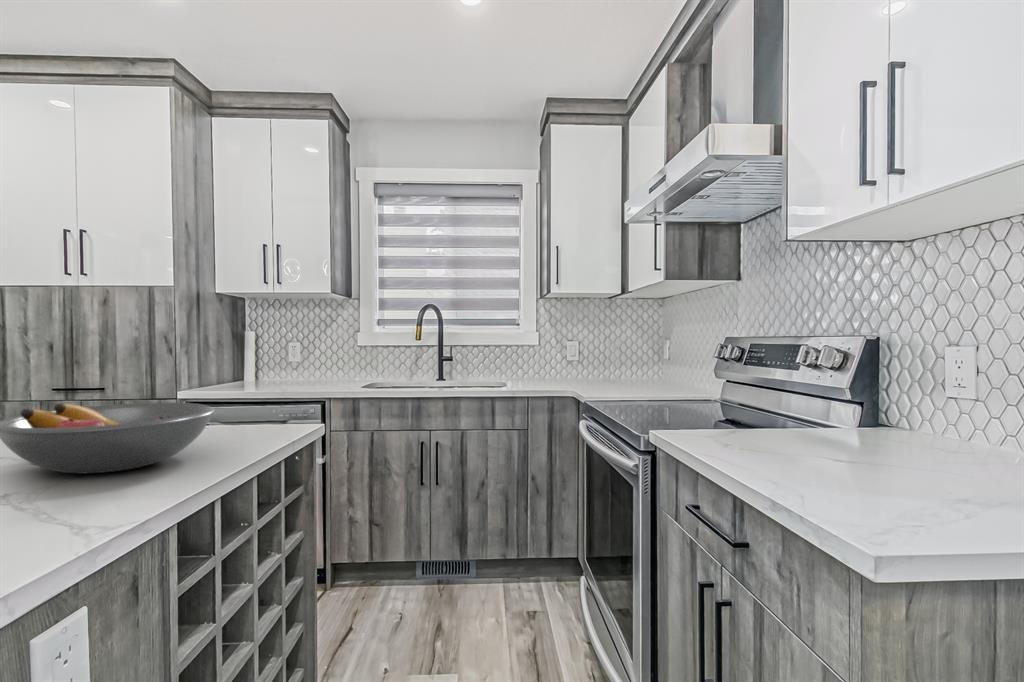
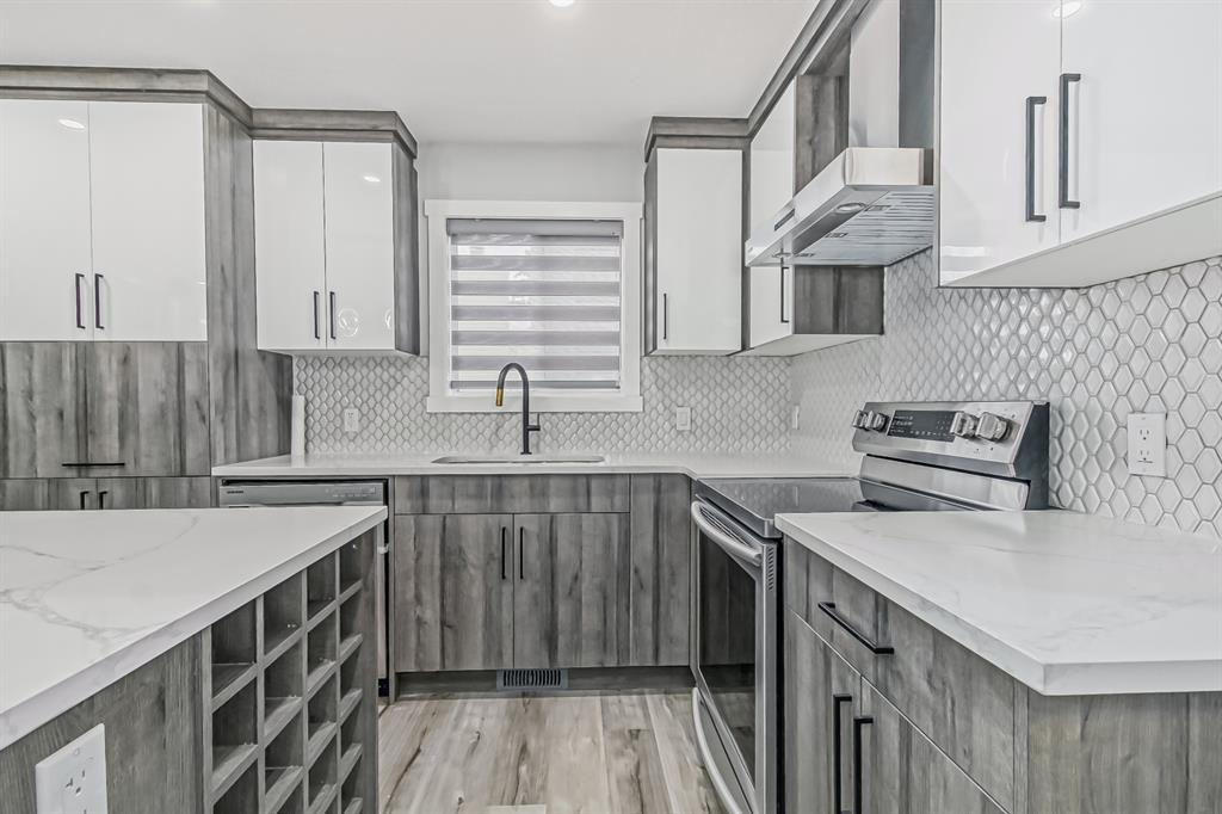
- fruit bowl [0,402,215,475]
